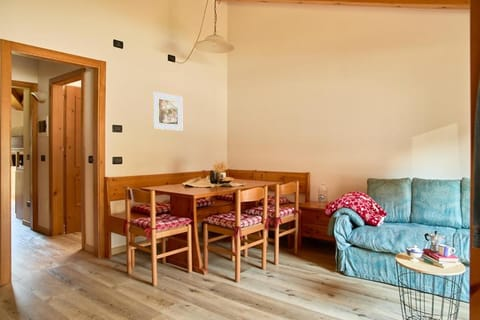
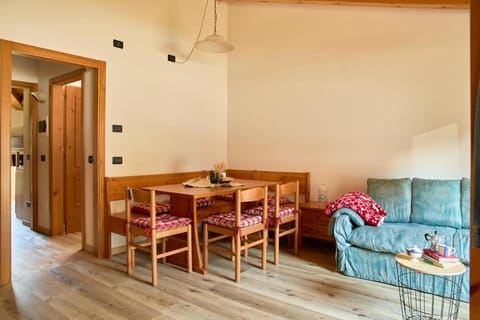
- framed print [152,91,183,132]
